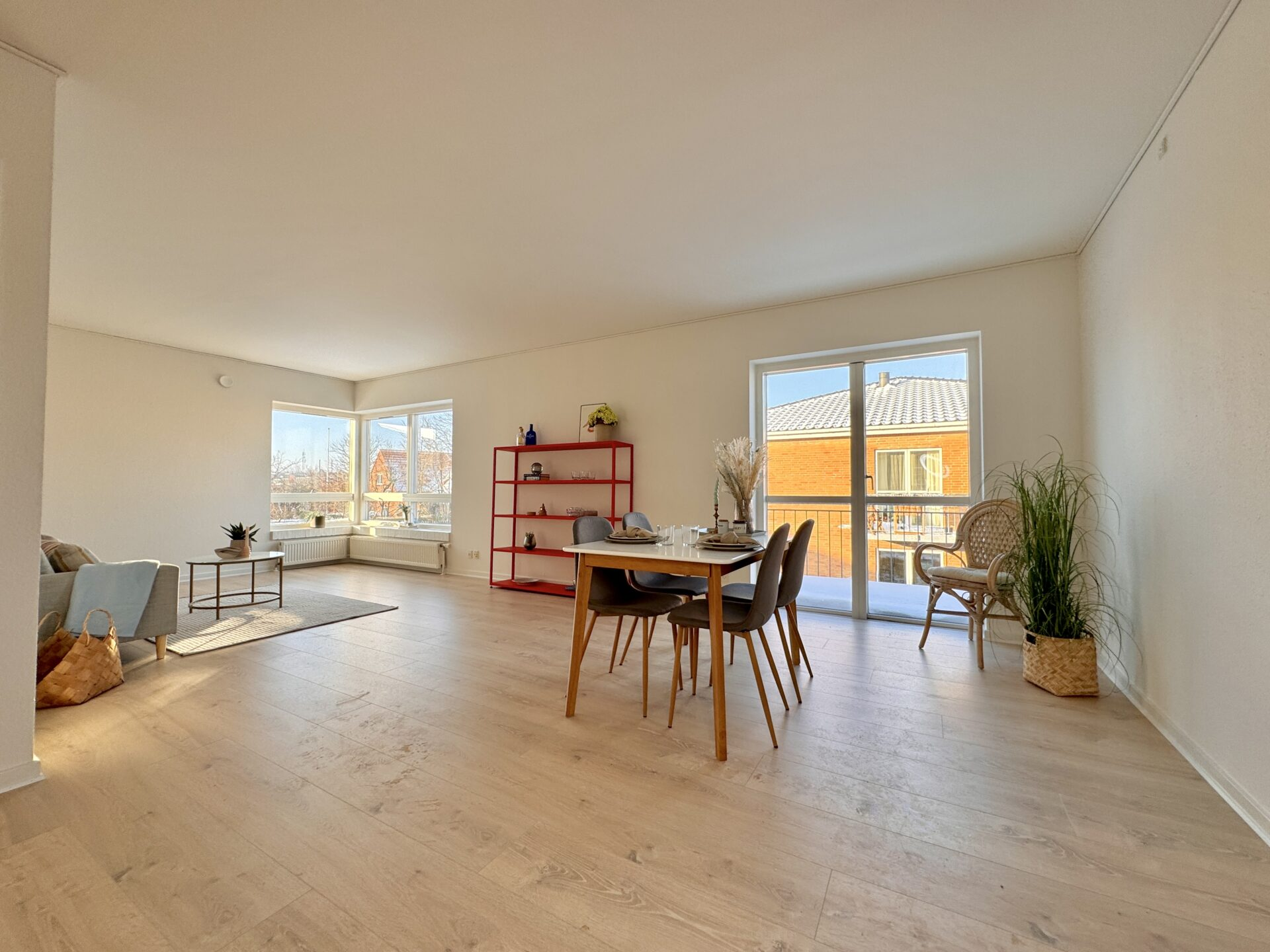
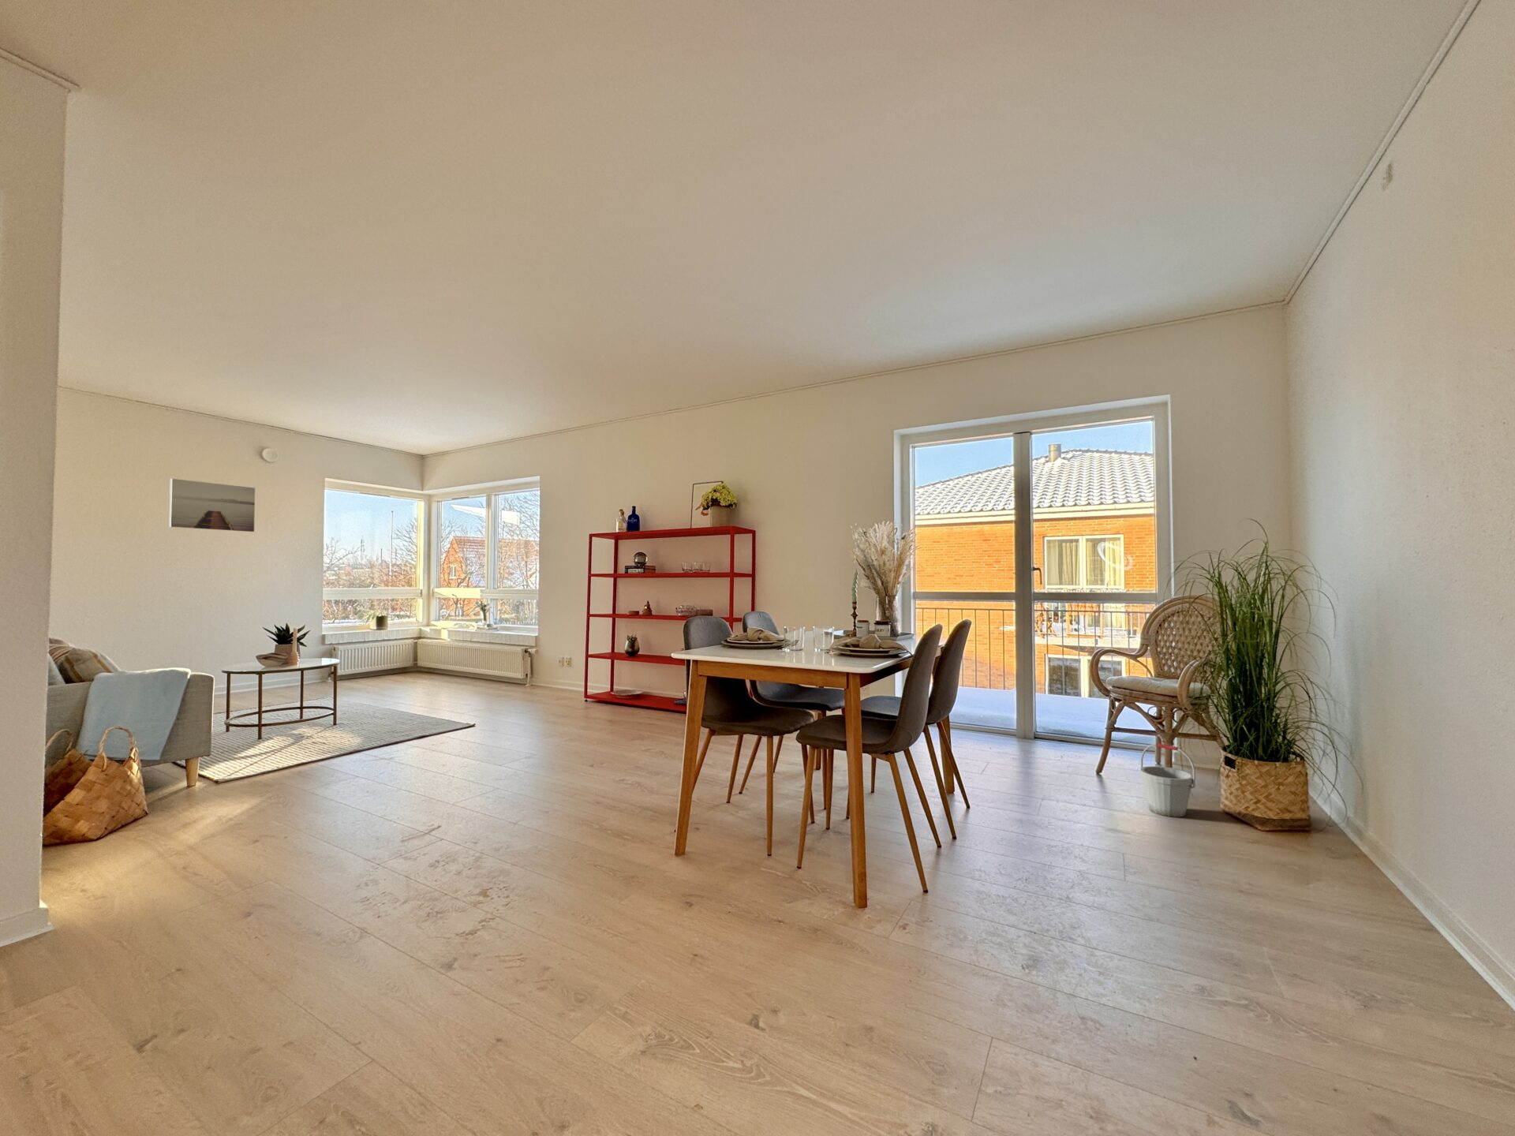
+ bucket [1140,742,1196,819]
+ wall art [169,479,255,532]
